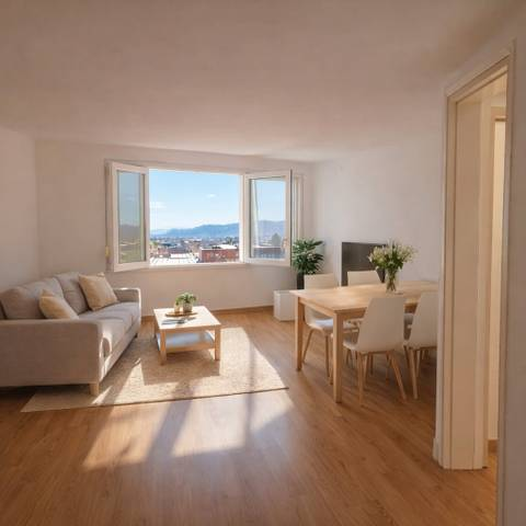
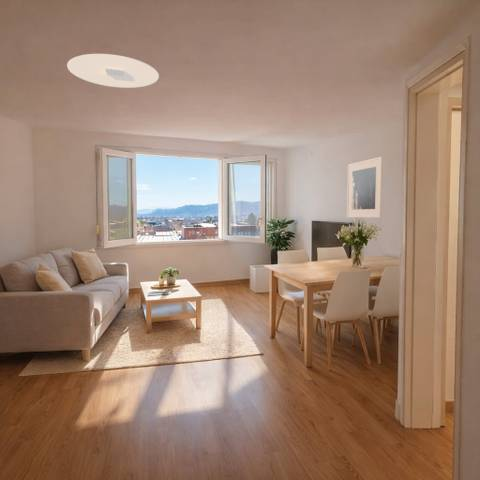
+ ceiling light [66,53,160,89]
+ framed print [346,156,384,219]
